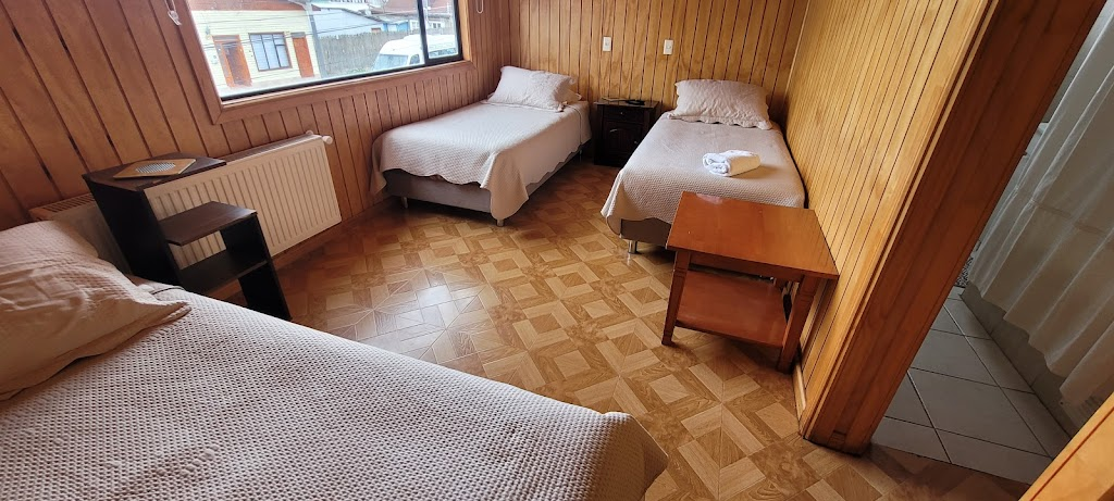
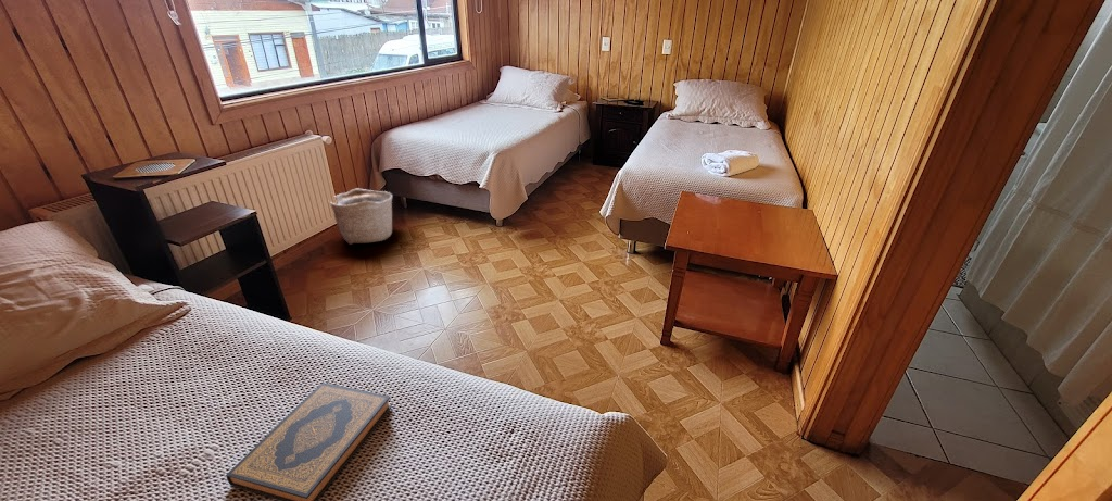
+ basket [329,187,393,246]
+ hardback book [225,381,393,501]
